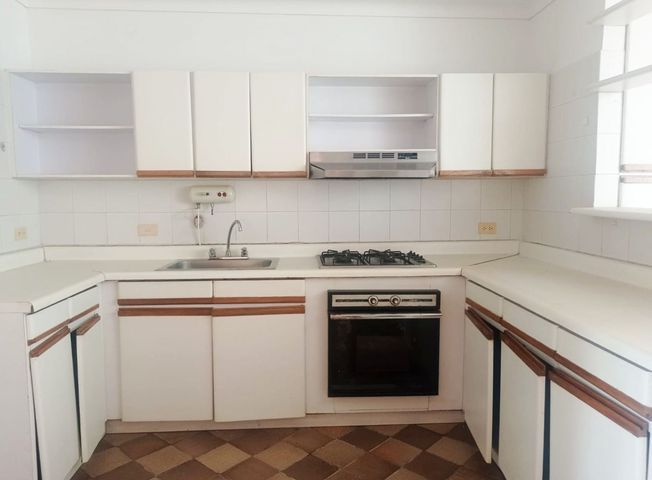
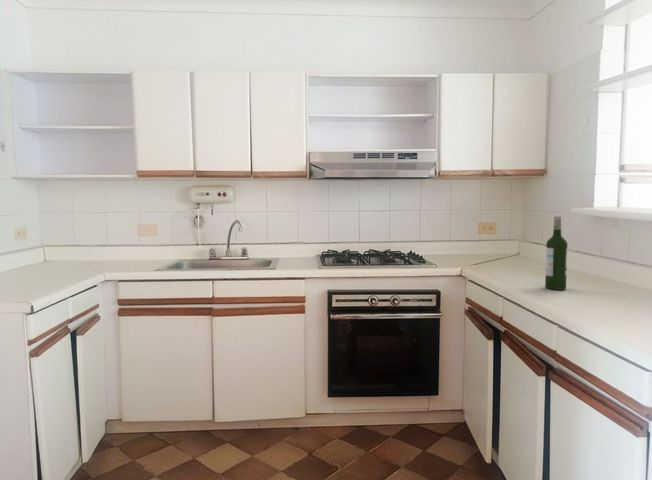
+ wine bottle [544,215,568,291]
